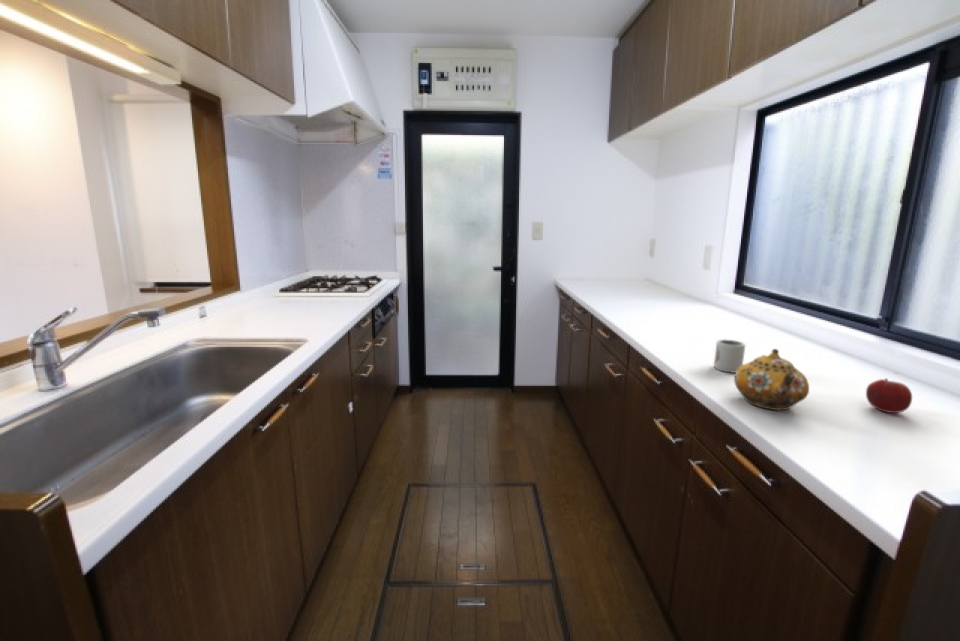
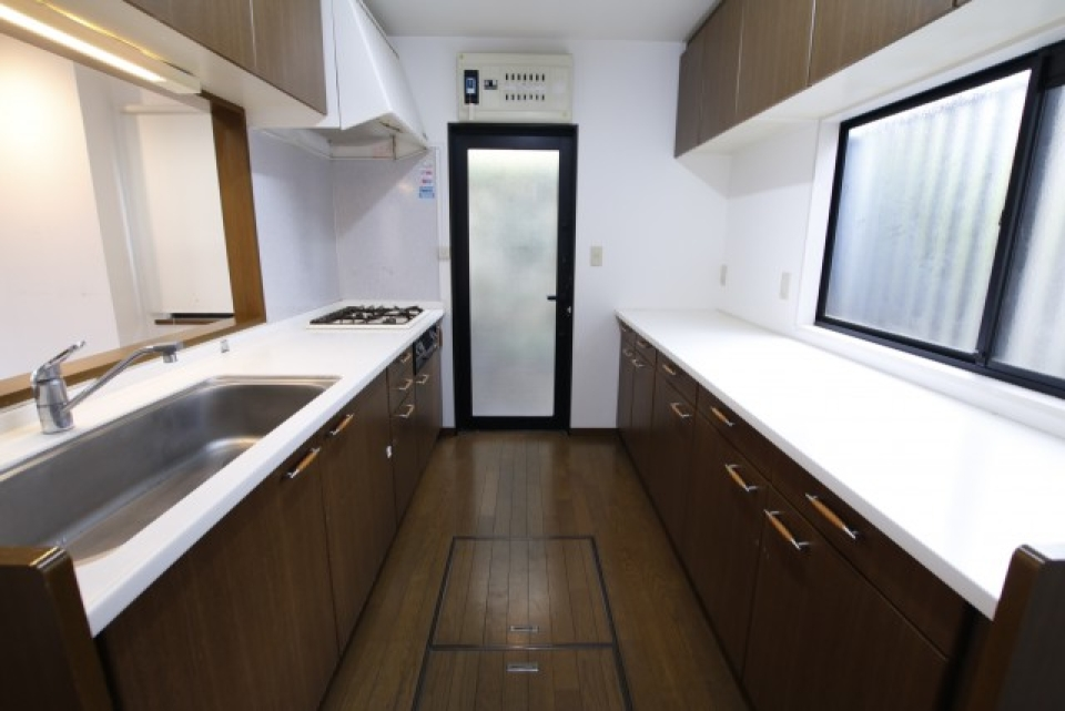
- fruit [865,377,913,414]
- cup [713,338,747,374]
- teapot [733,348,810,411]
